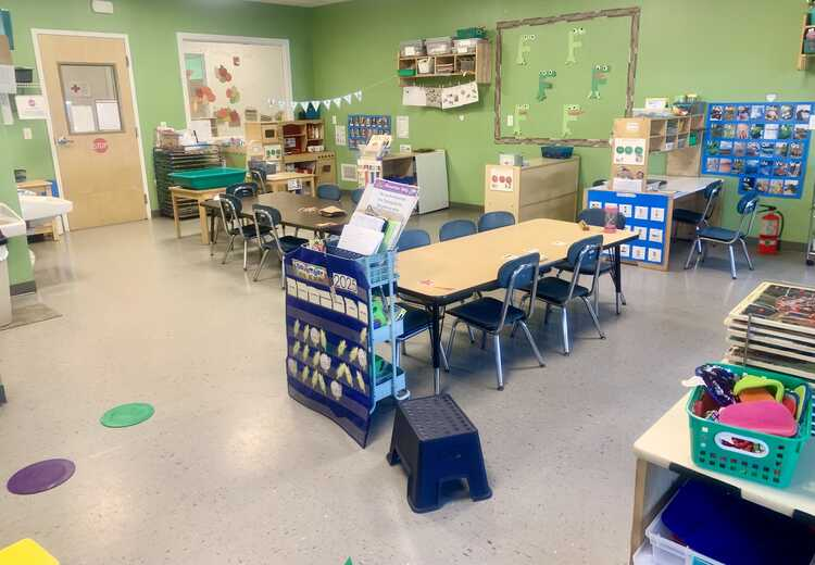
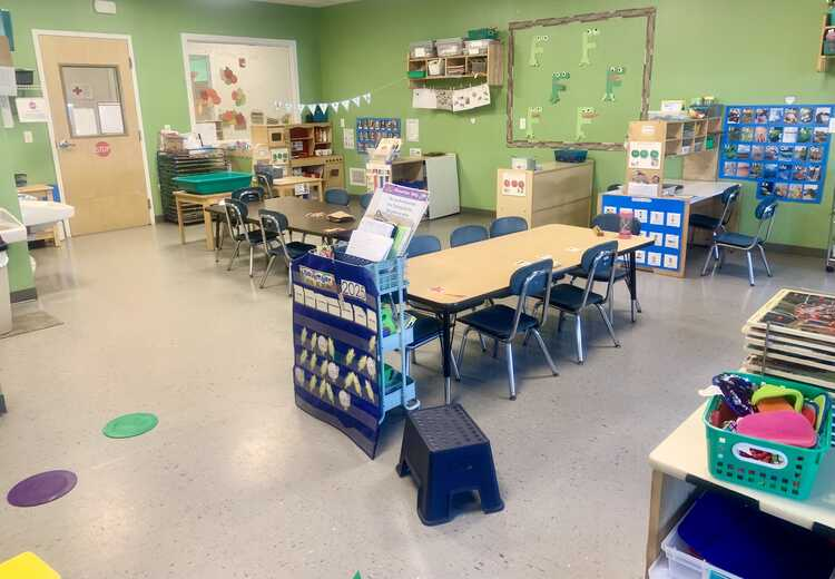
- fire extinguisher [755,203,786,255]
